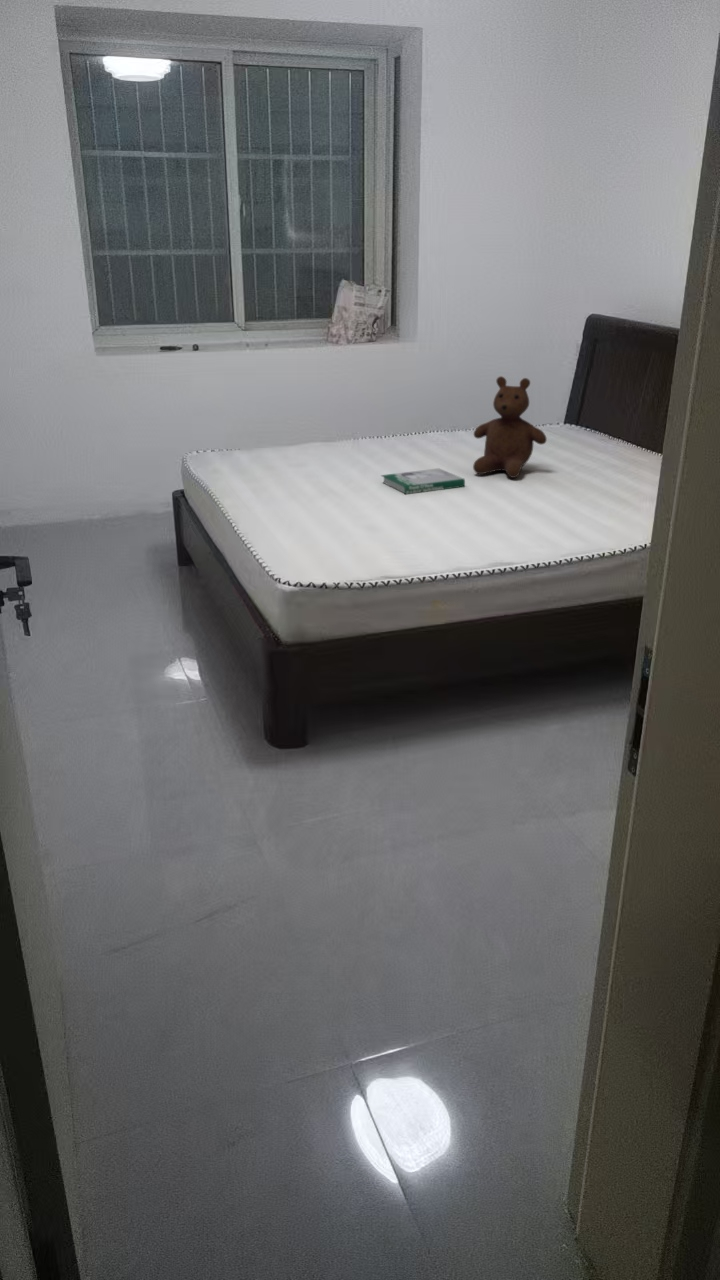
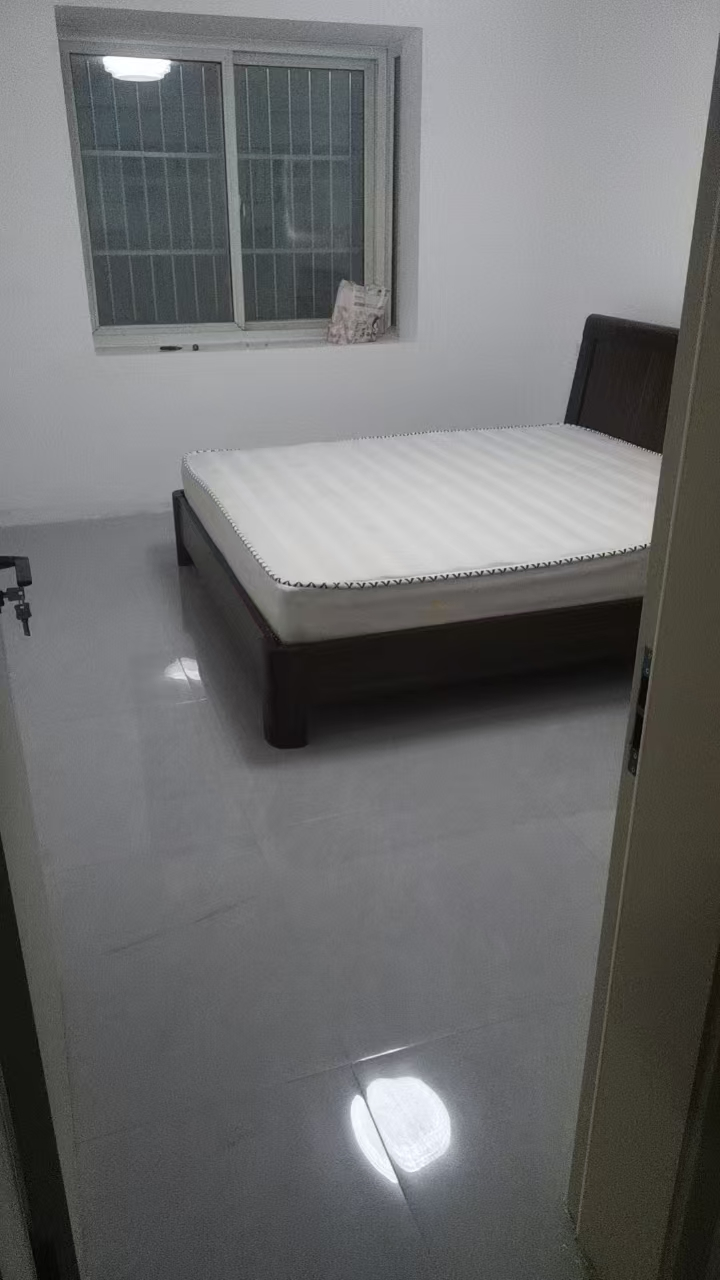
- book [380,467,466,495]
- teddy bear [472,375,548,479]
